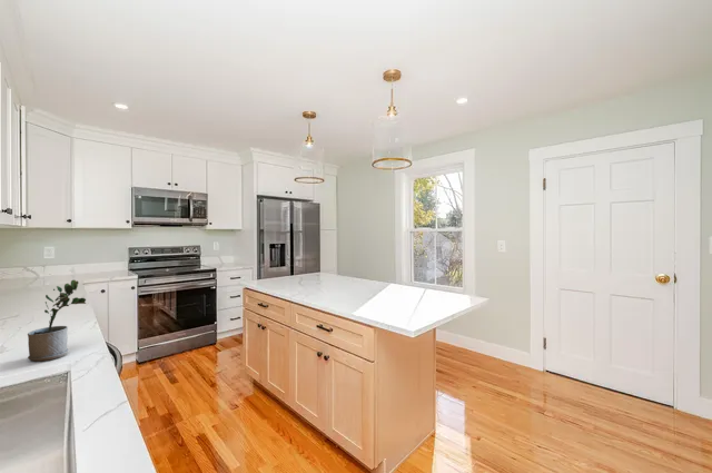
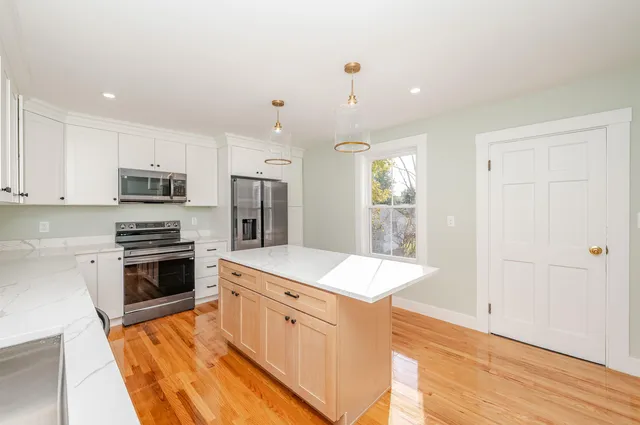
- potted plant [27,279,87,363]
